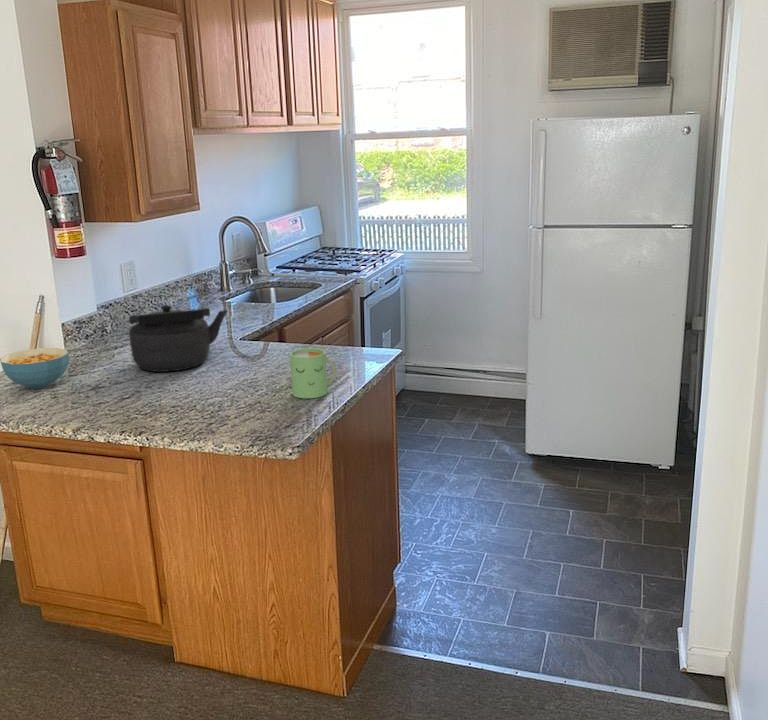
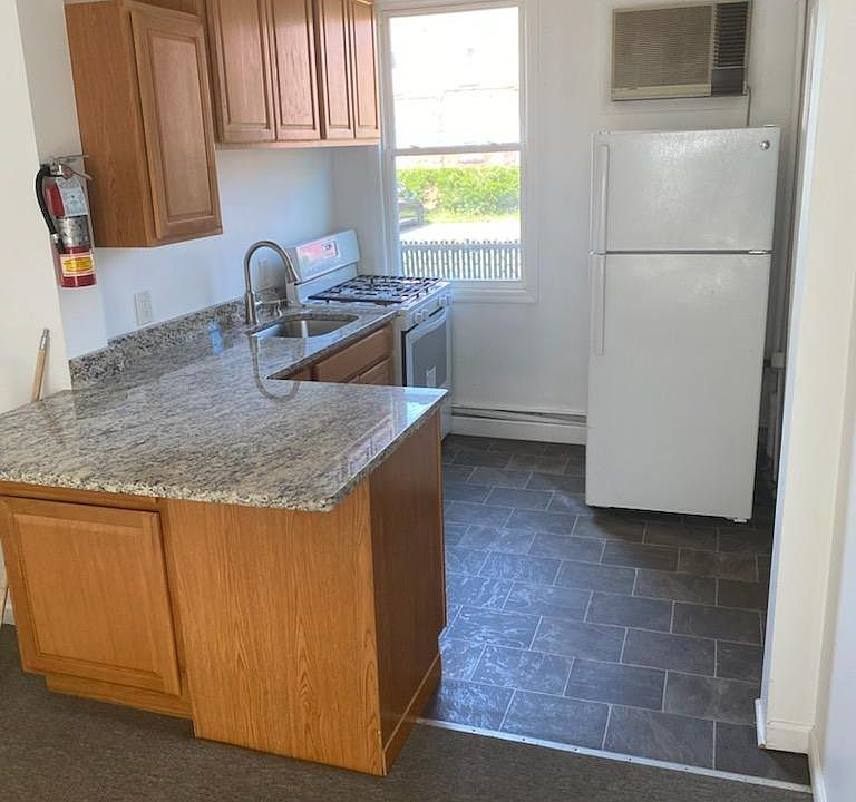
- mug [289,347,336,399]
- cereal bowl [0,347,70,390]
- kettle [128,304,229,373]
